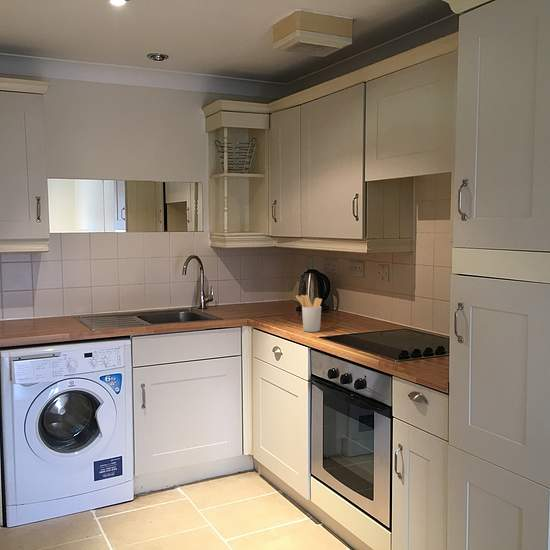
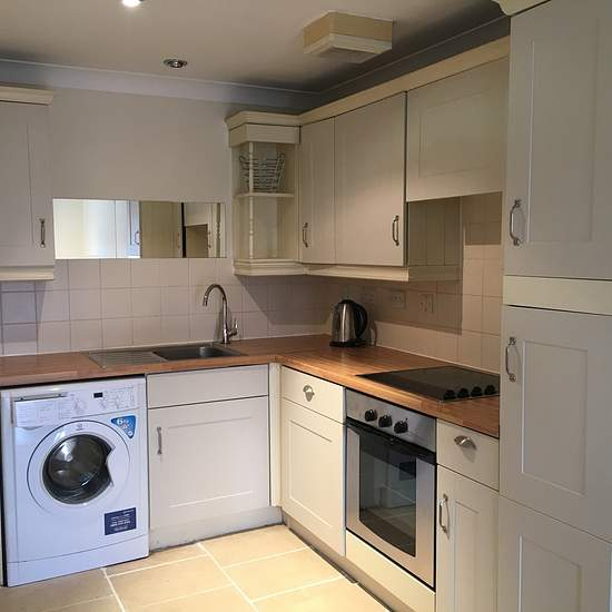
- utensil holder [295,294,323,333]
